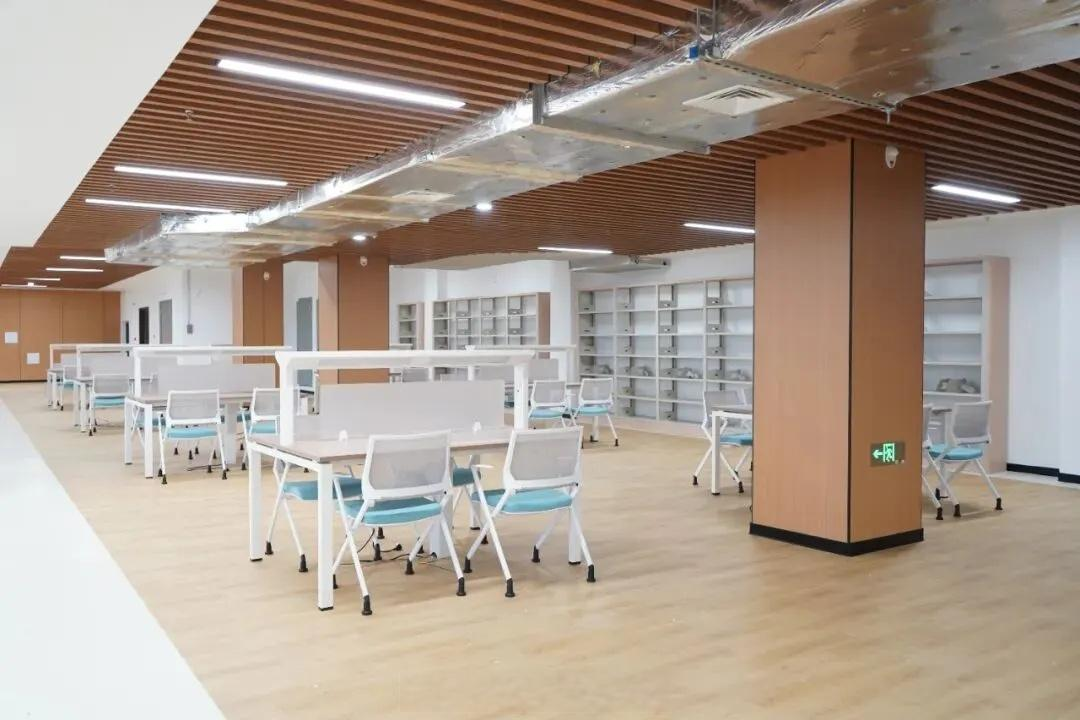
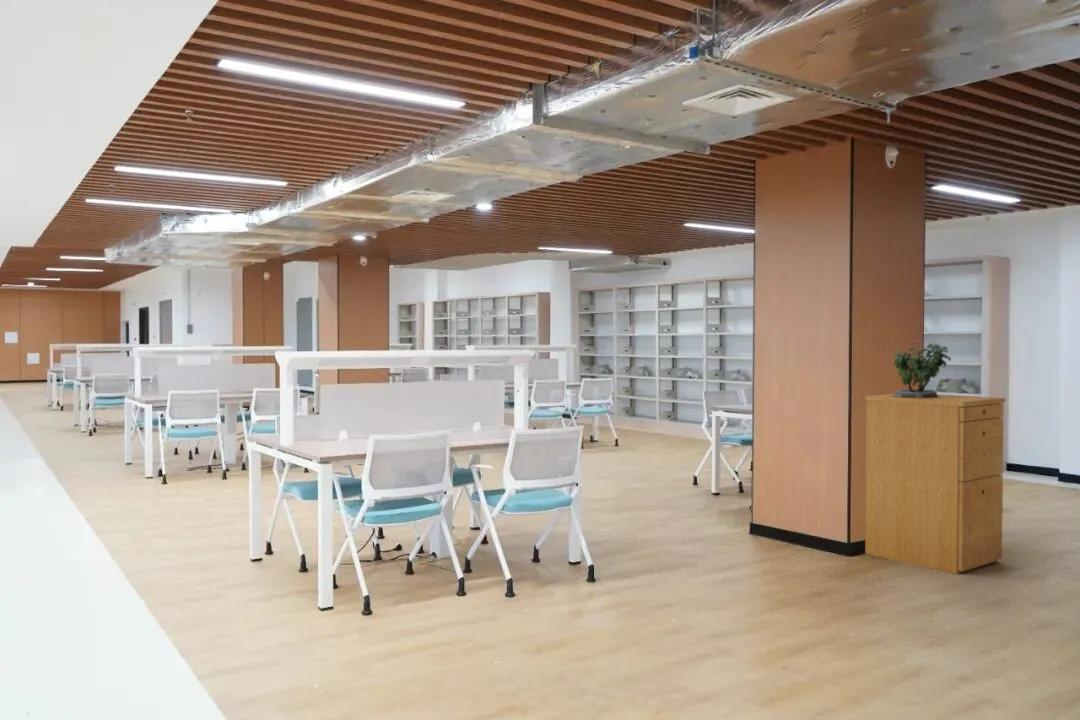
+ potted plant [891,340,952,398]
+ filing cabinet [864,393,1006,575]
